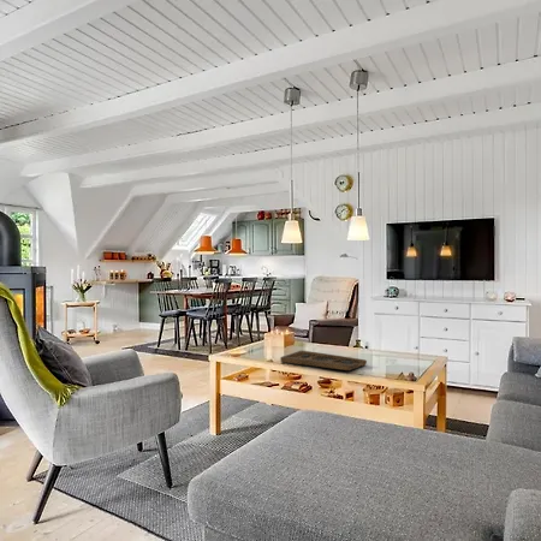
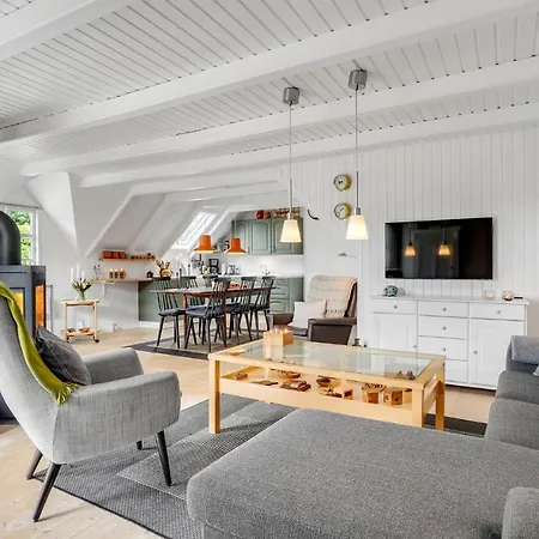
- decorative tray [279,350,368,371]
